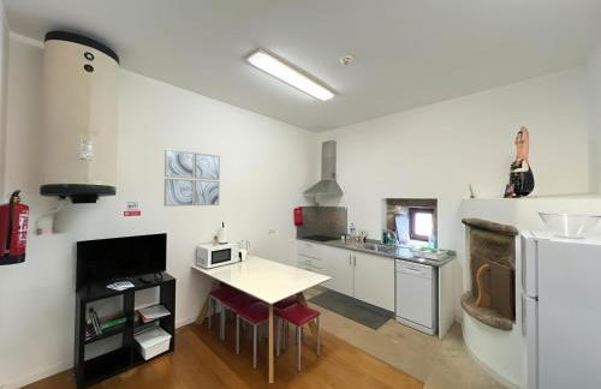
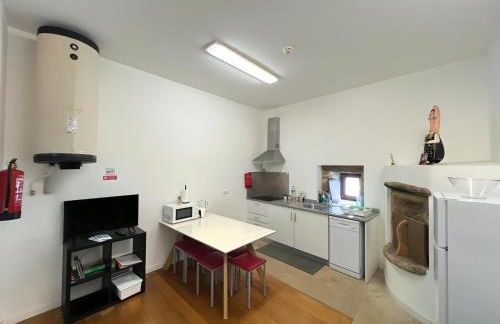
- wall art [163,148,221,208]
